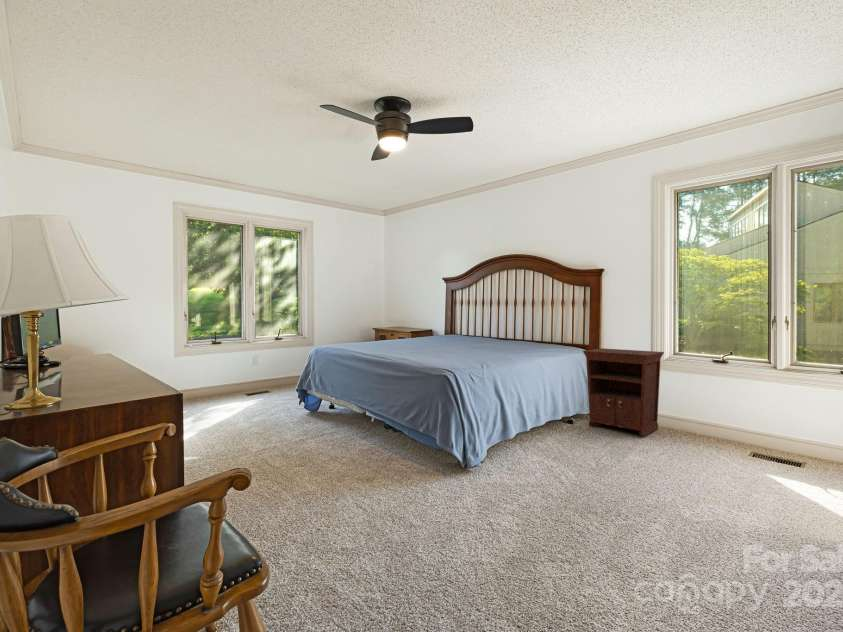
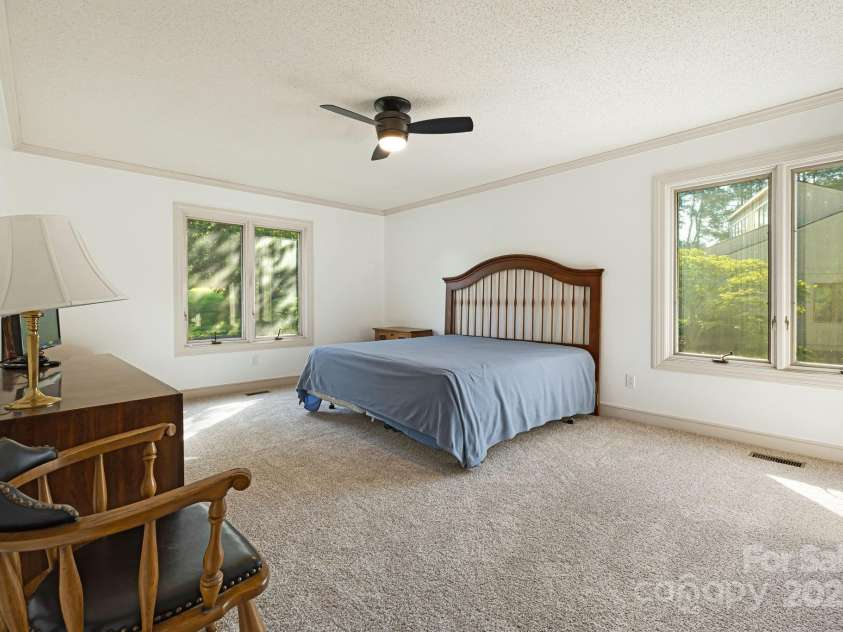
- nightstand [582,347,665,438]
